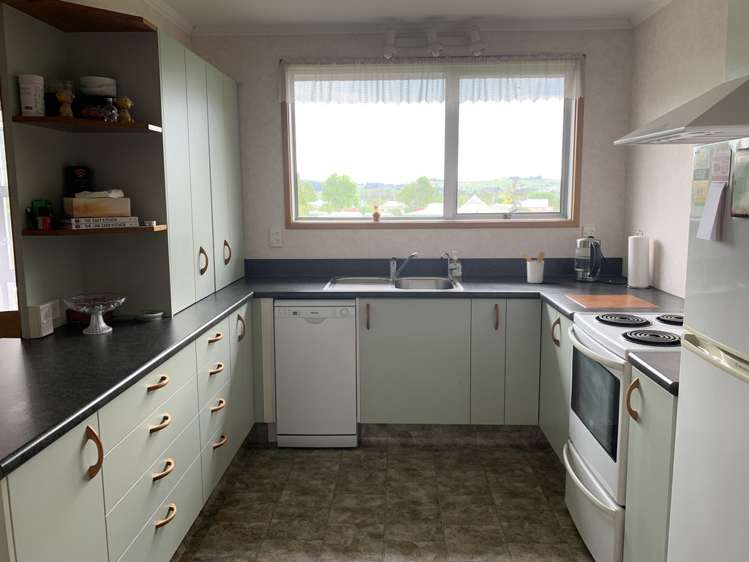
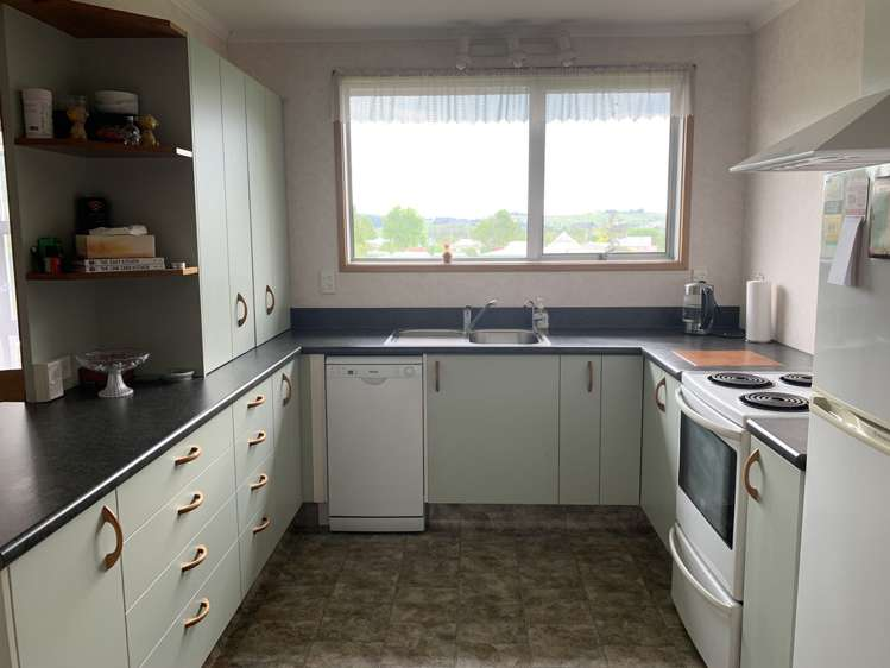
- utensil holder [520,251,546,284]
